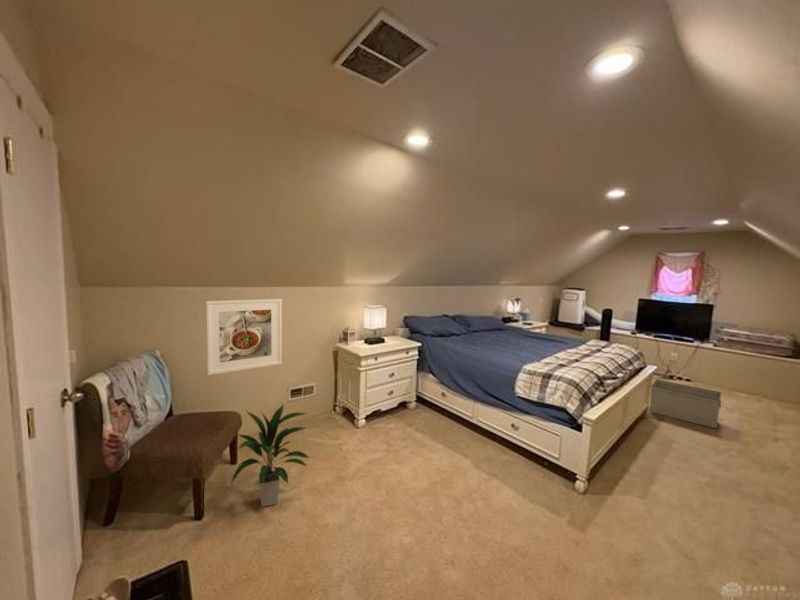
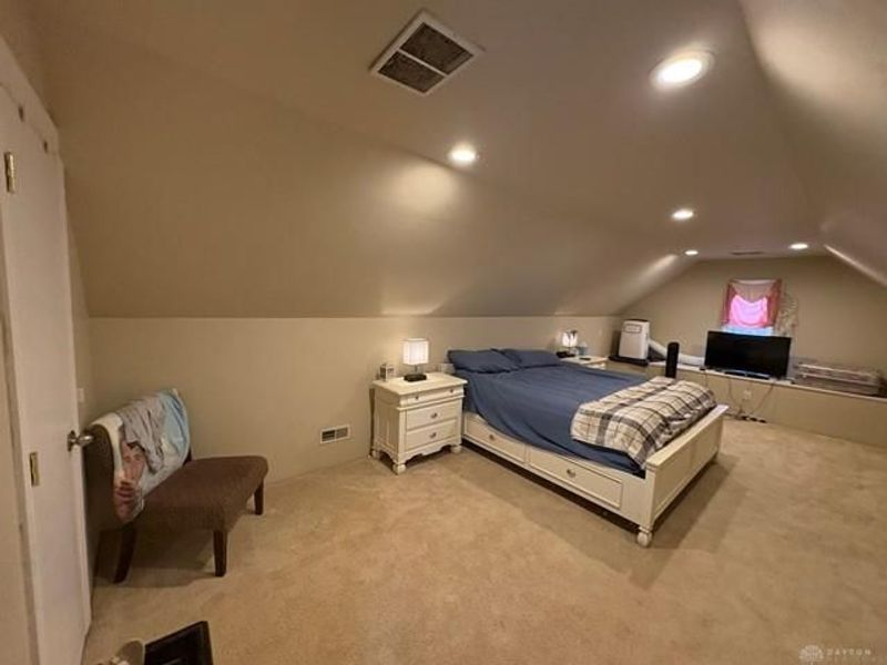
- storage bin [649,379,722,429]
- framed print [205,298,283,376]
- indoor plant [229,403,311,508]
